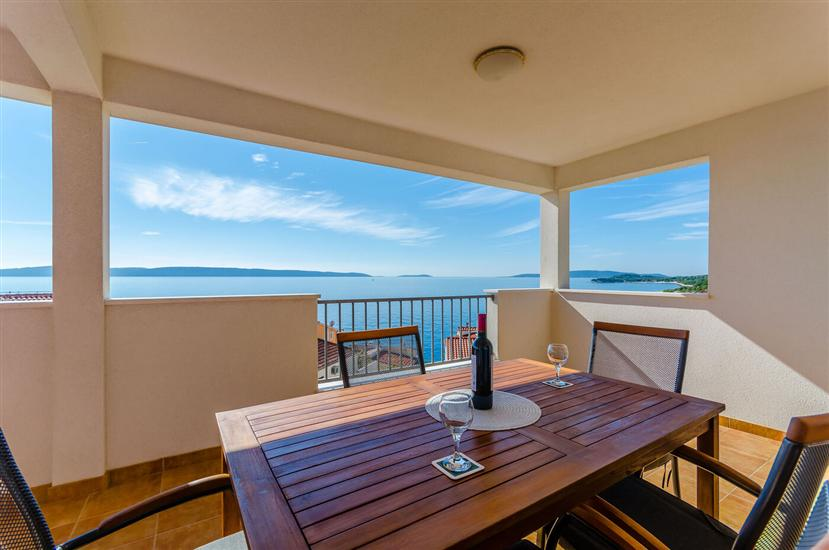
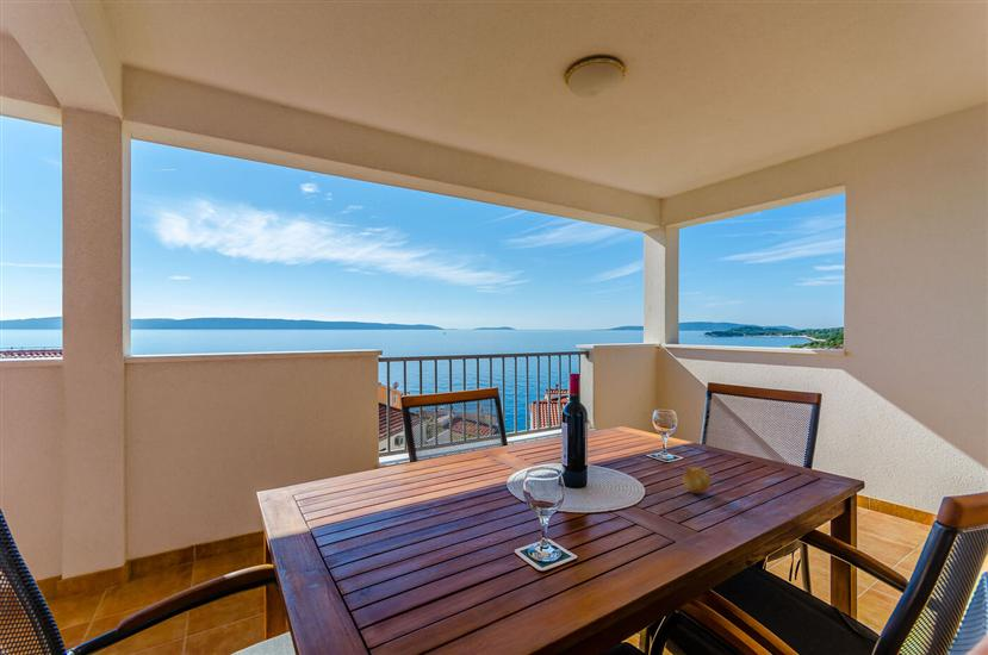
+ fruit [682,466,712,494]
